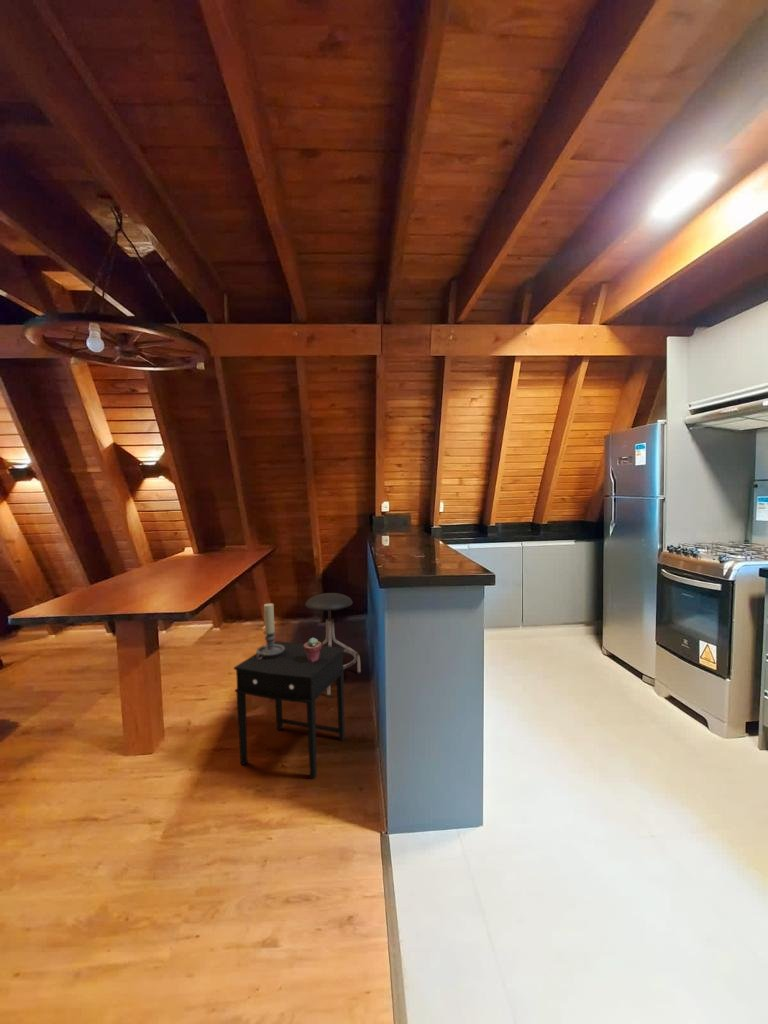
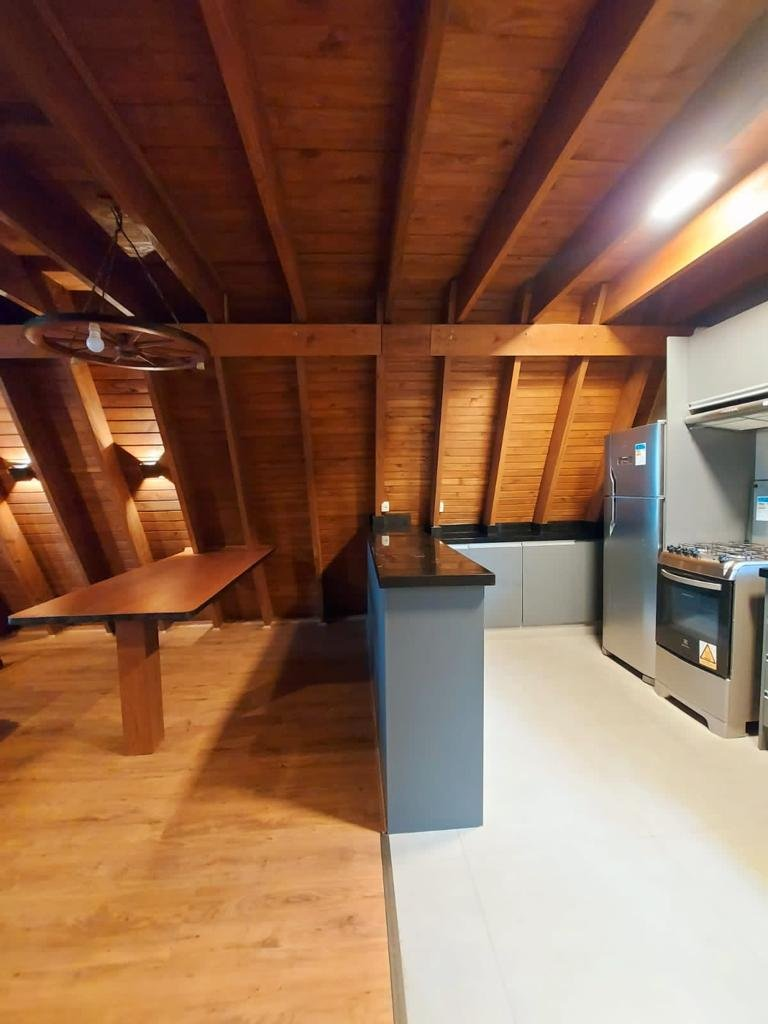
- side table [233,640,346,780]
- potted succulent [304,637,322,662]
- candle holder [255,602,285,659]
- stool [305,592,362,699]
